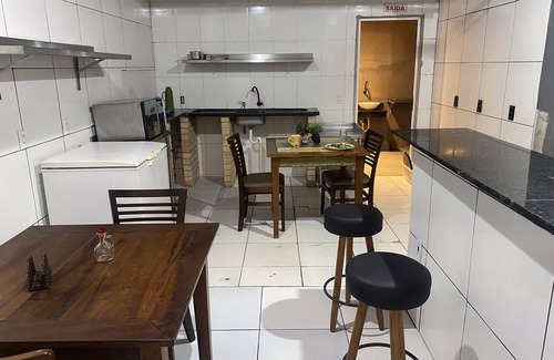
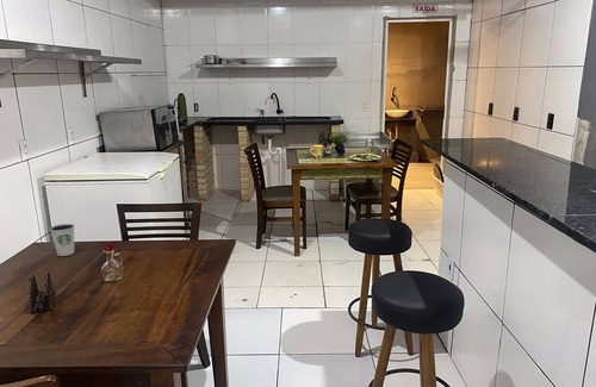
+ dixie cup [49,223,75,257]
